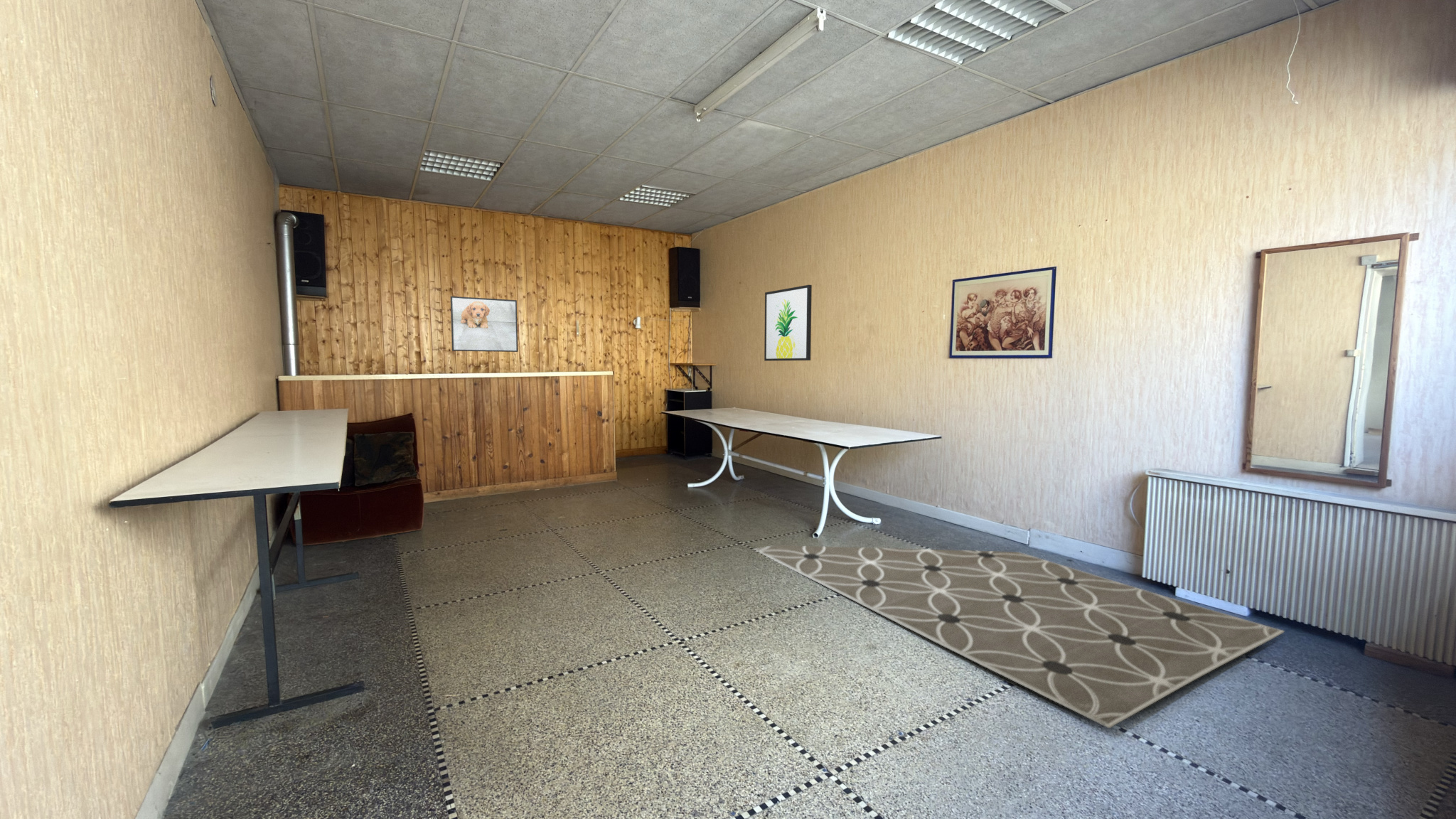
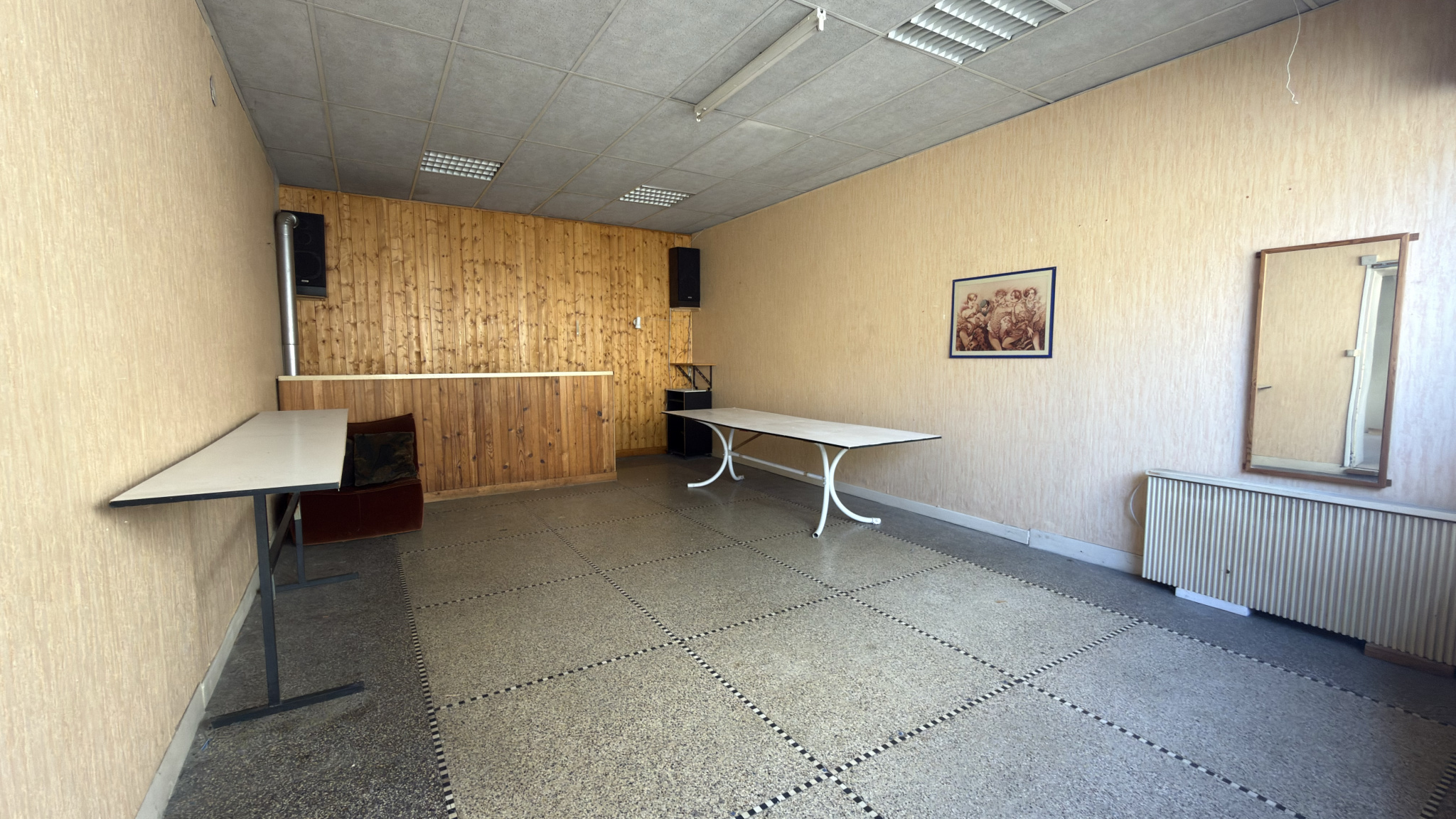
- rug [754,545,1285,729]
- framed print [450,296,518,353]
- wall art [764,284,813,362]
